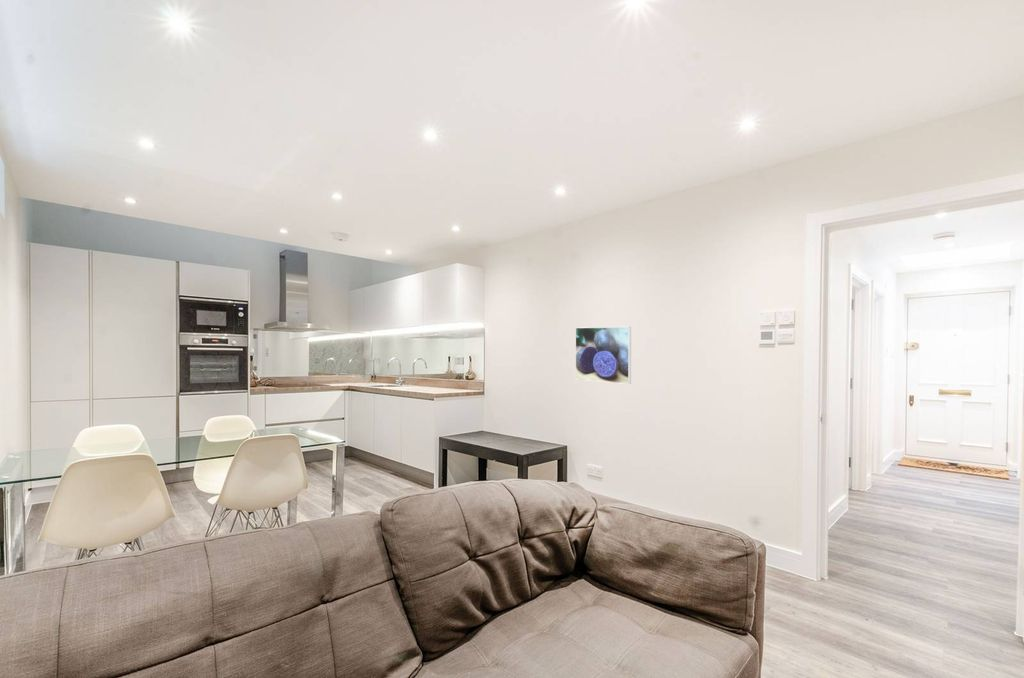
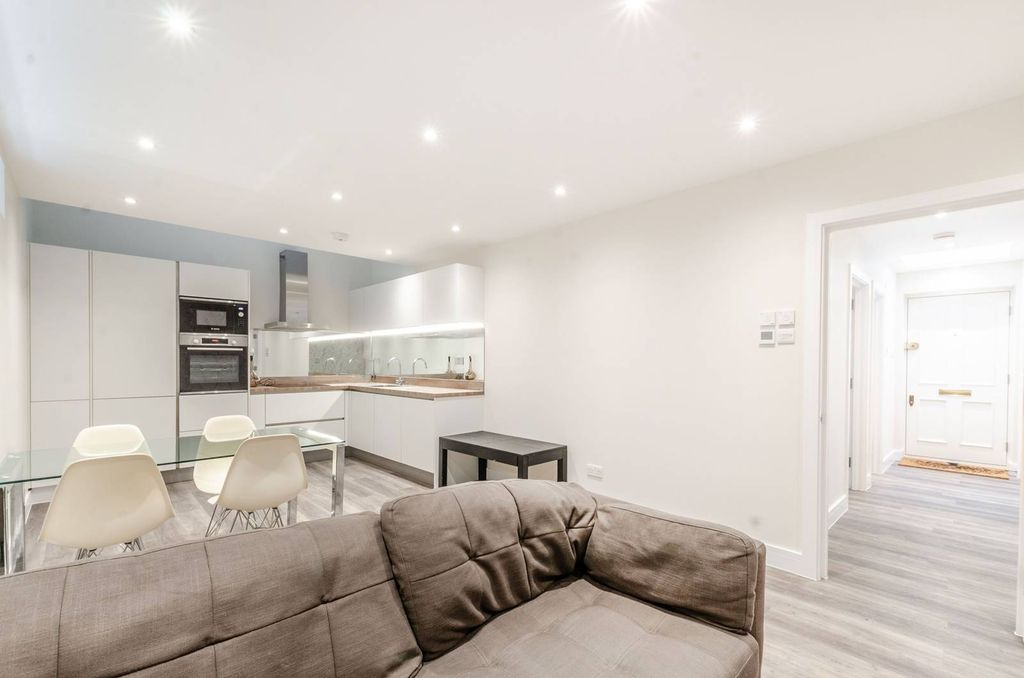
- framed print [574,326,632,385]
